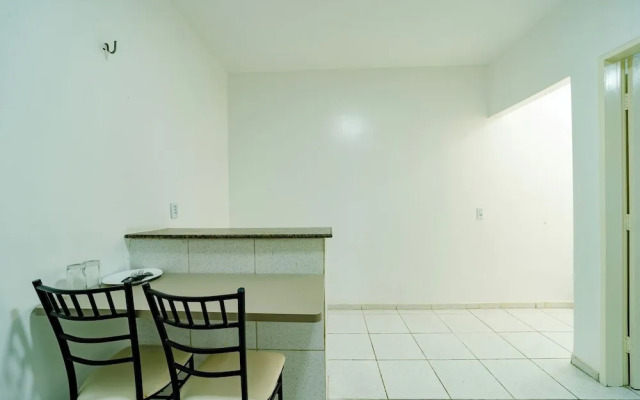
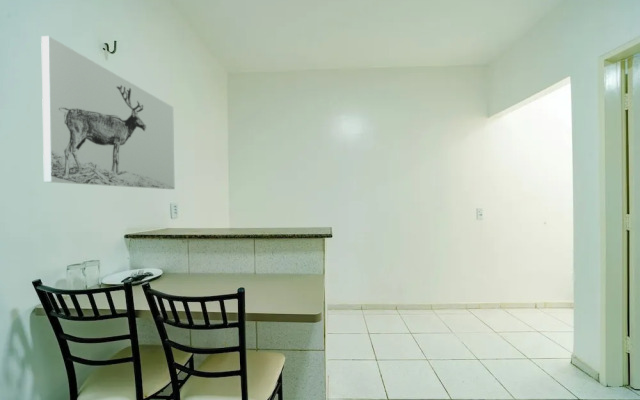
+ wall art [40,35,176,190]
